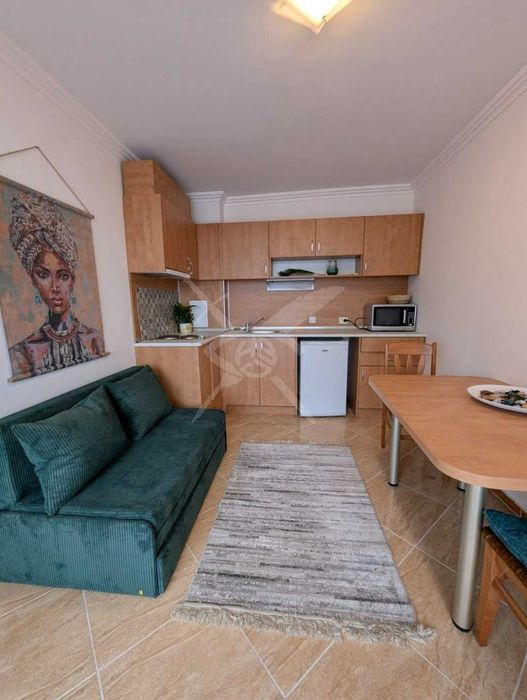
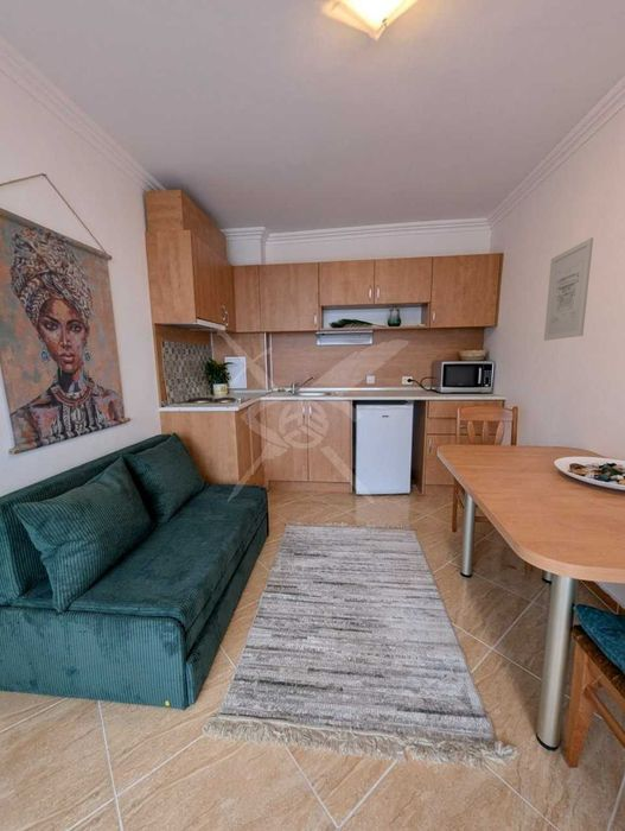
+ wall art [543,236,594,342]
